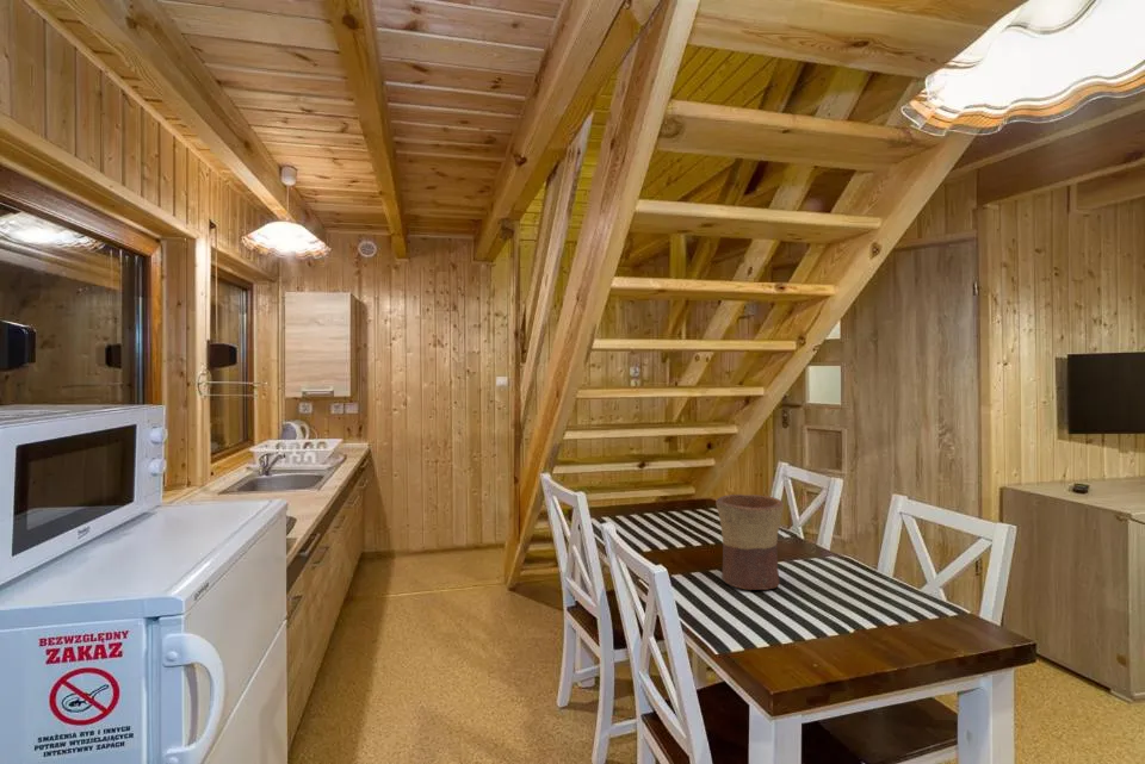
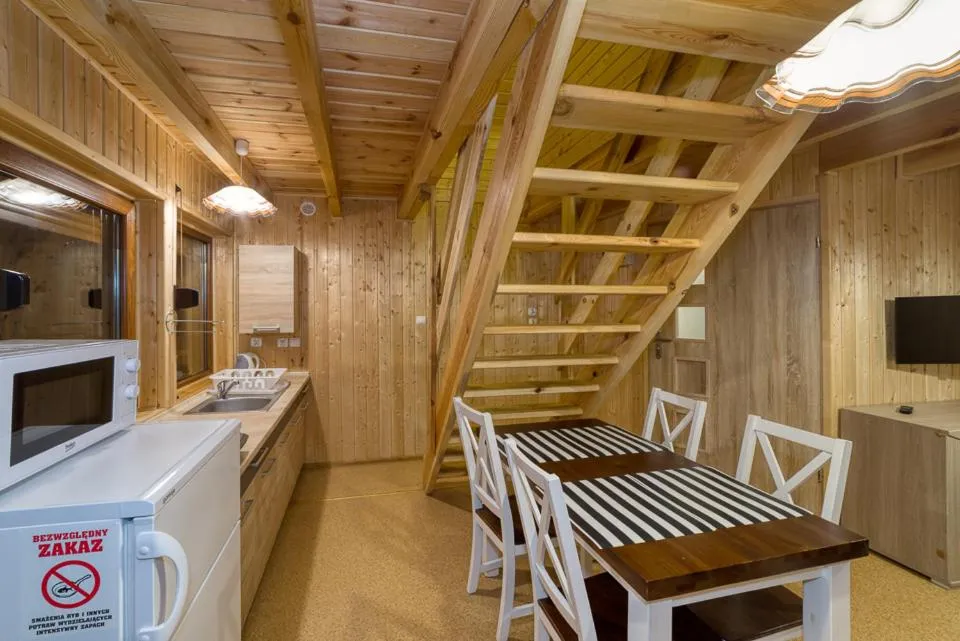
- flower pot [714,493,785,591]
